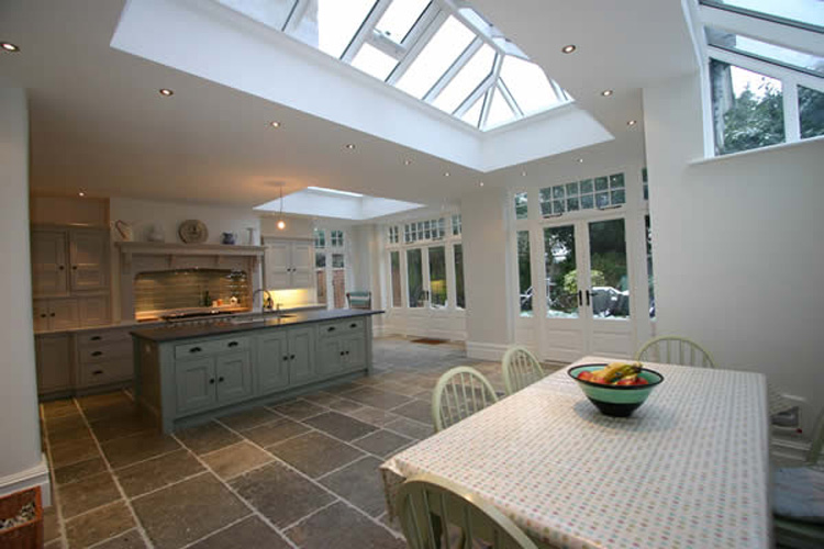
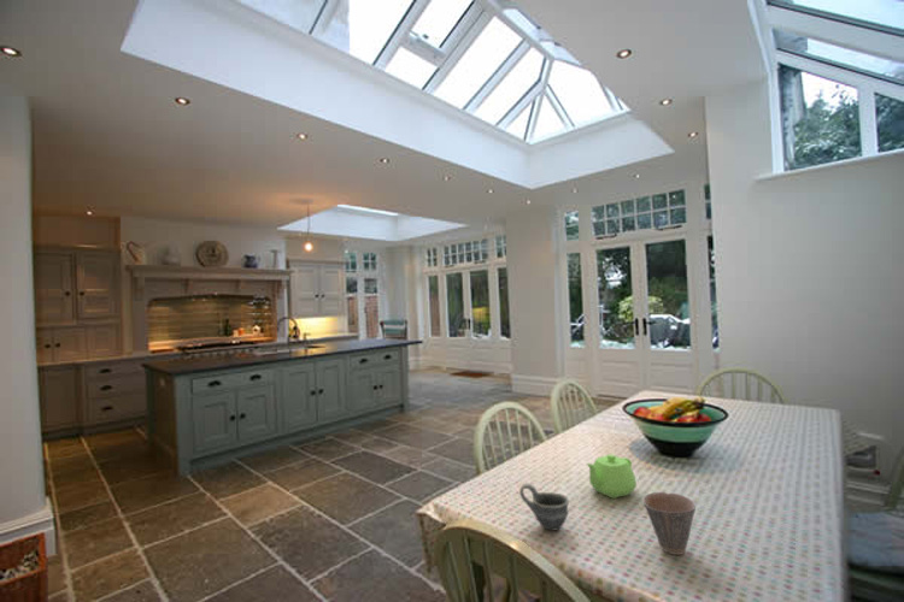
+ cup [518,483,570,532]
+ teapot [585,453,638,500]
+ cup [641,491,697,556]
